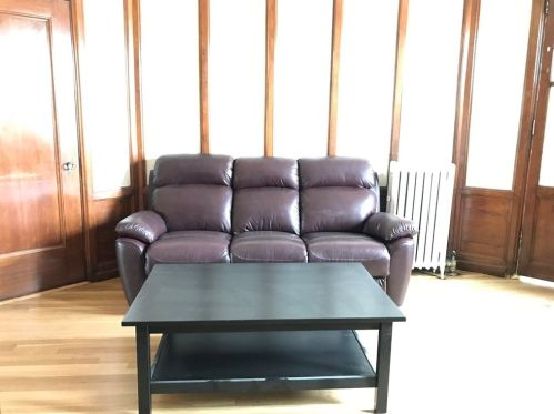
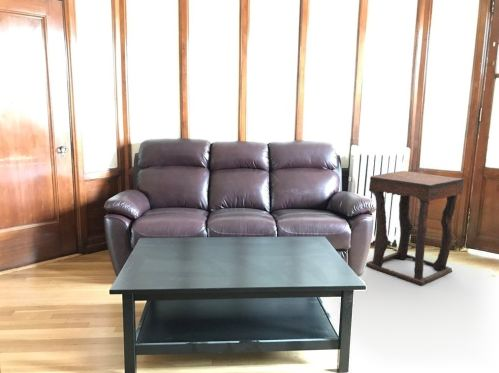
+ side table [365,170,464,287]
